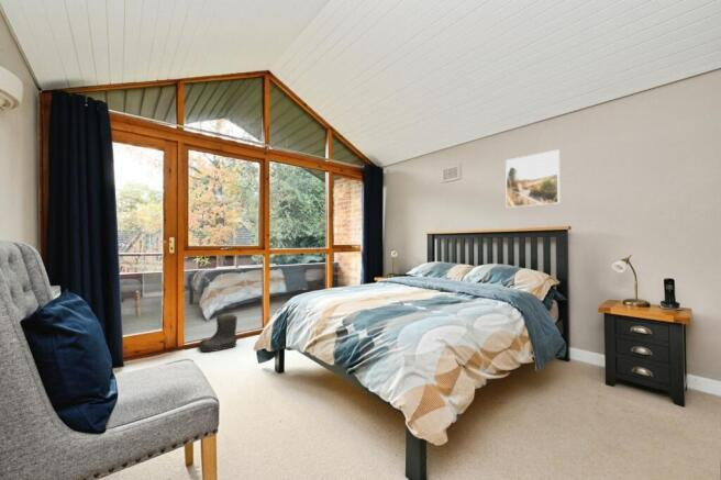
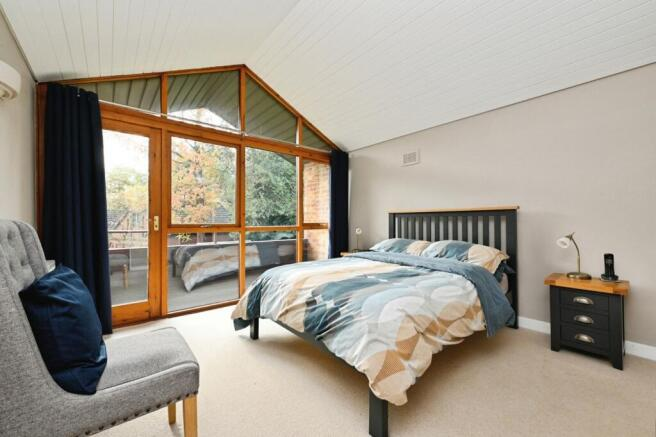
- boots [198,313,239,353]
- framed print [504,148,561,209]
